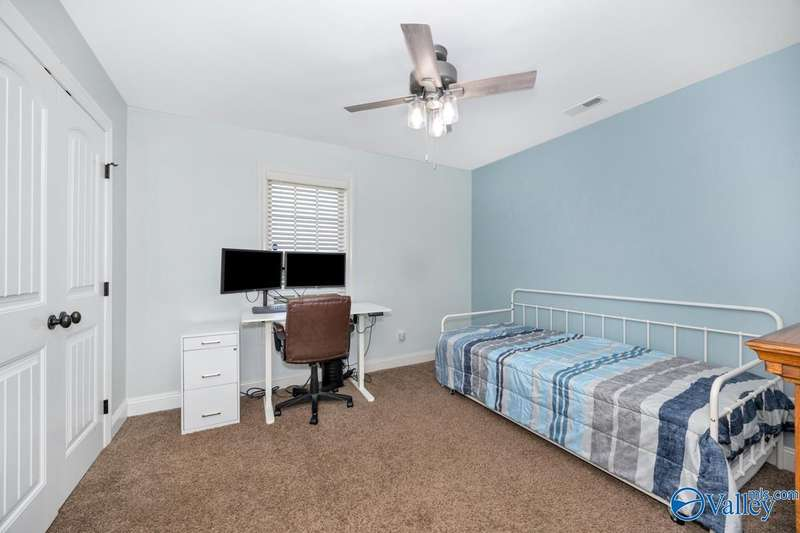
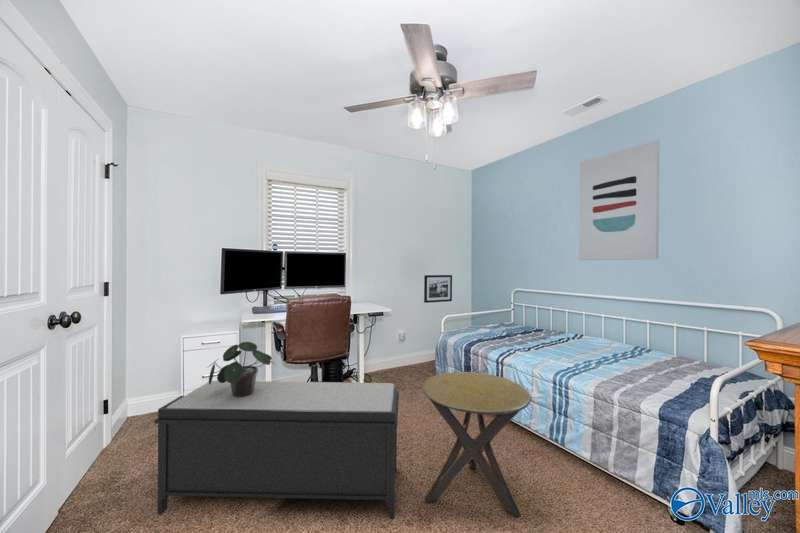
+ picture frame [423,274,453,304]
+ wall art [578,139,661,261]
+ potted plant [206,341,277,397]
+ side table [421,371,532,519]
+ bench [153,380,400,520]
